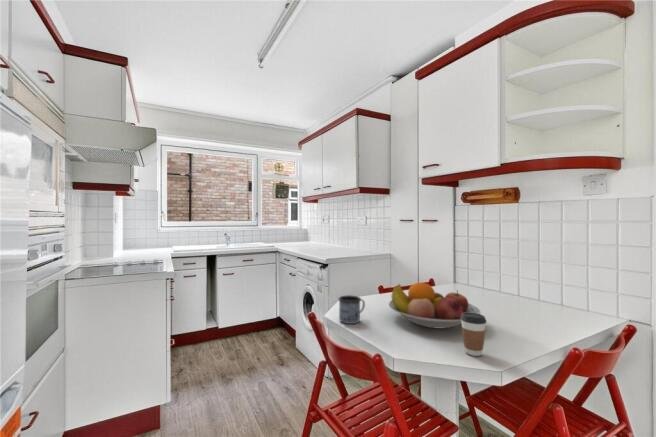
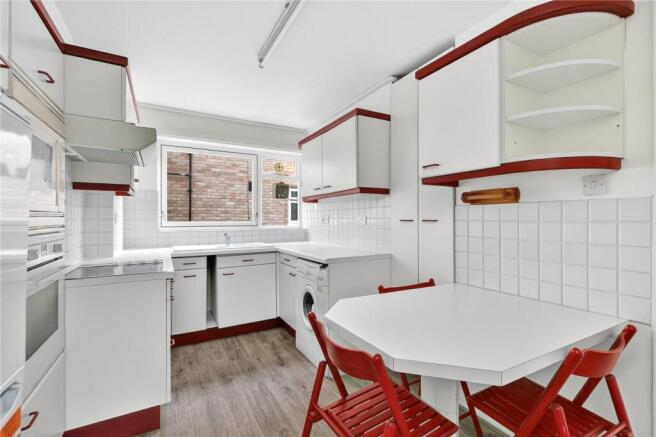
- fruit bowl [388,282,481,329]
- coffee cup [461,313,488,357]
- mug [337,294,366,325]
